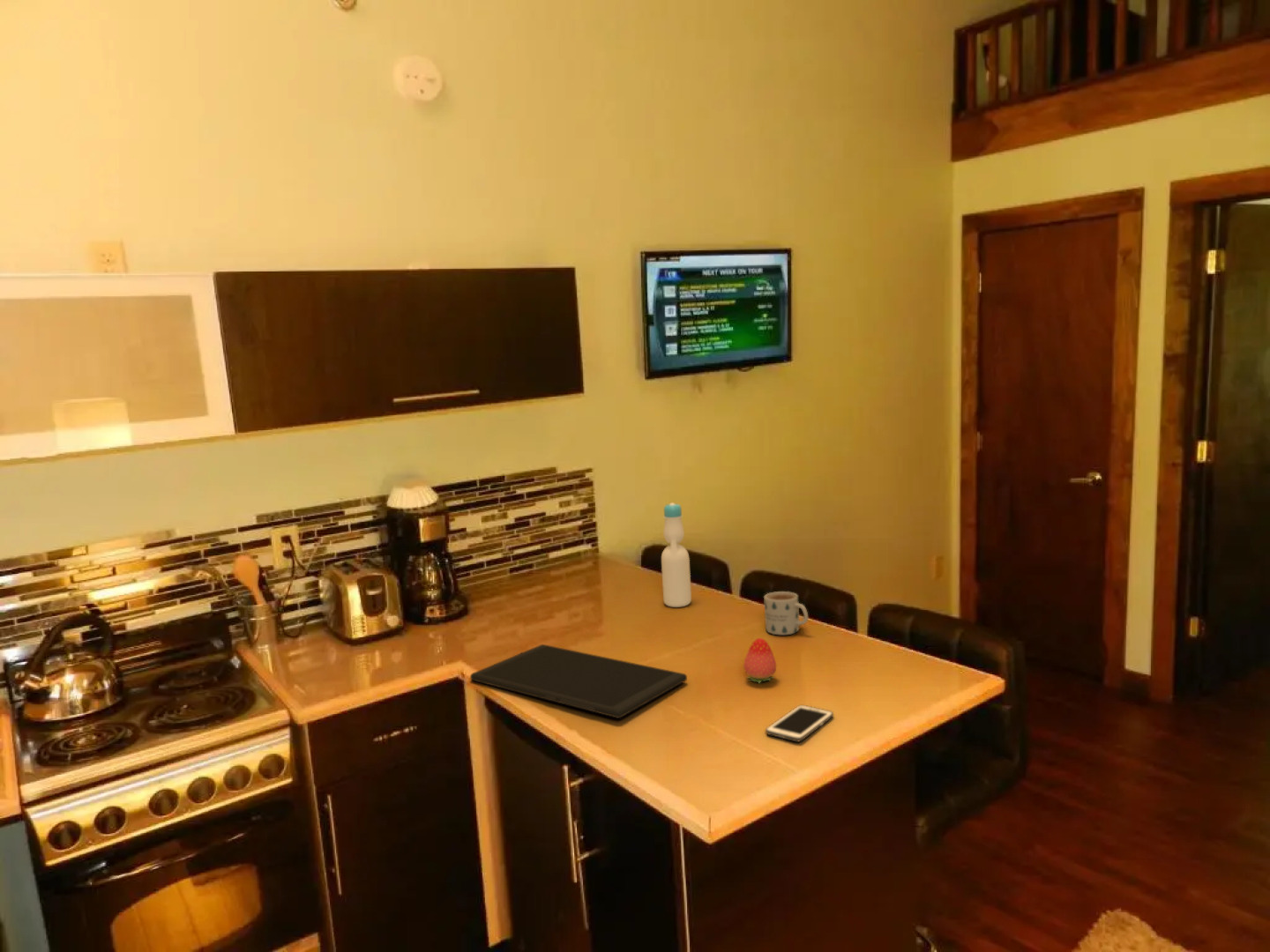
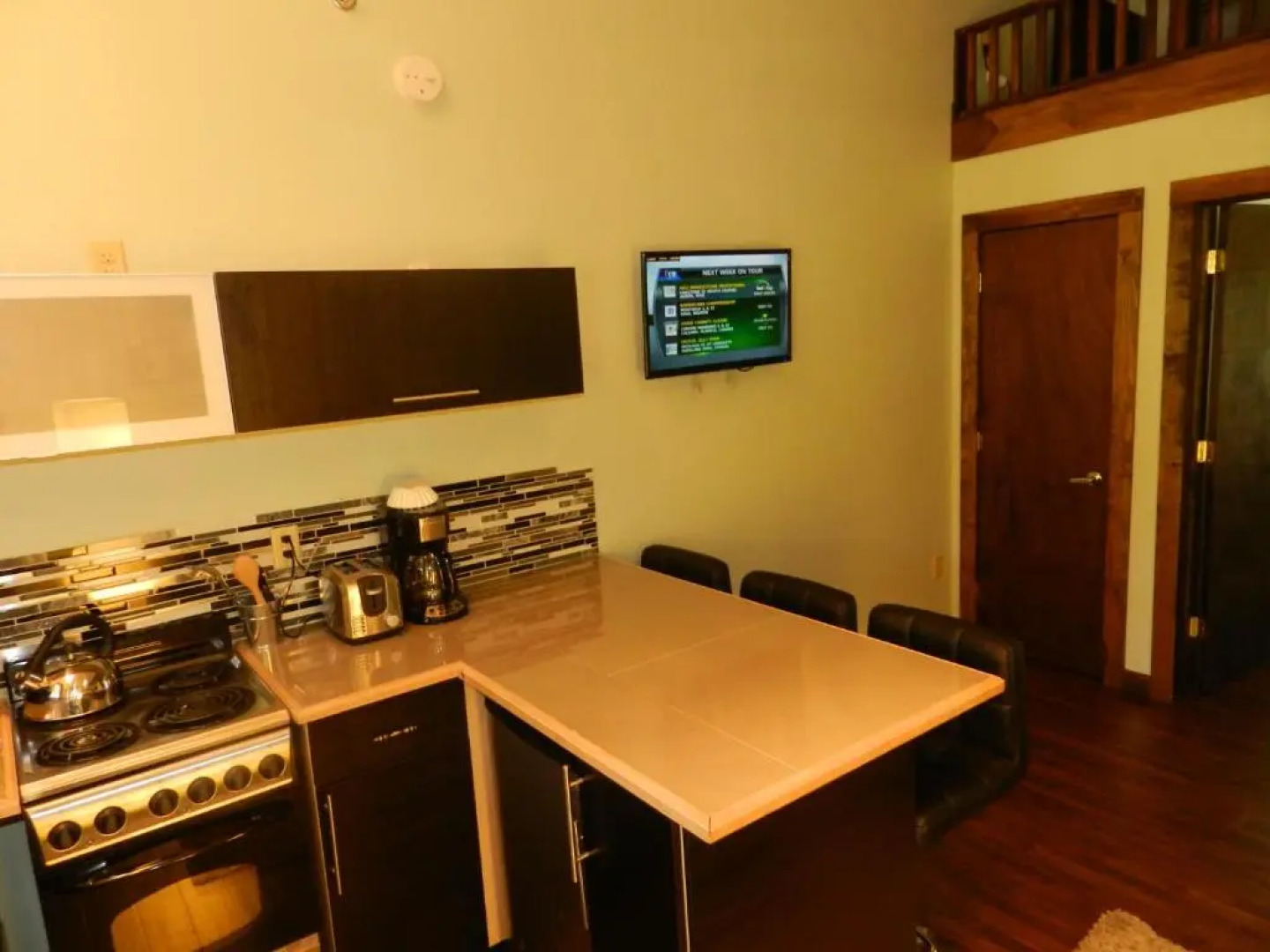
- fruit [743,637,777,684]
- cutting board [469,643,688,719]
- bottle [661,502,692,608]
- cell phone [765,704,834,743]
- mug [763,591,809,636]
